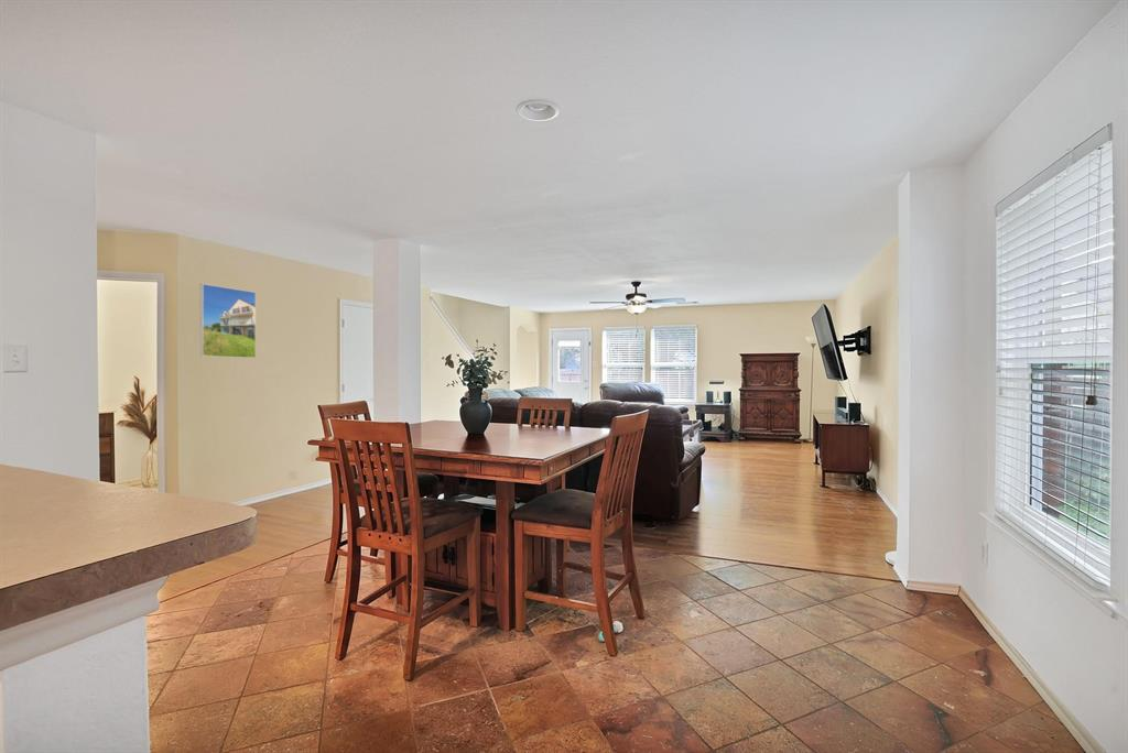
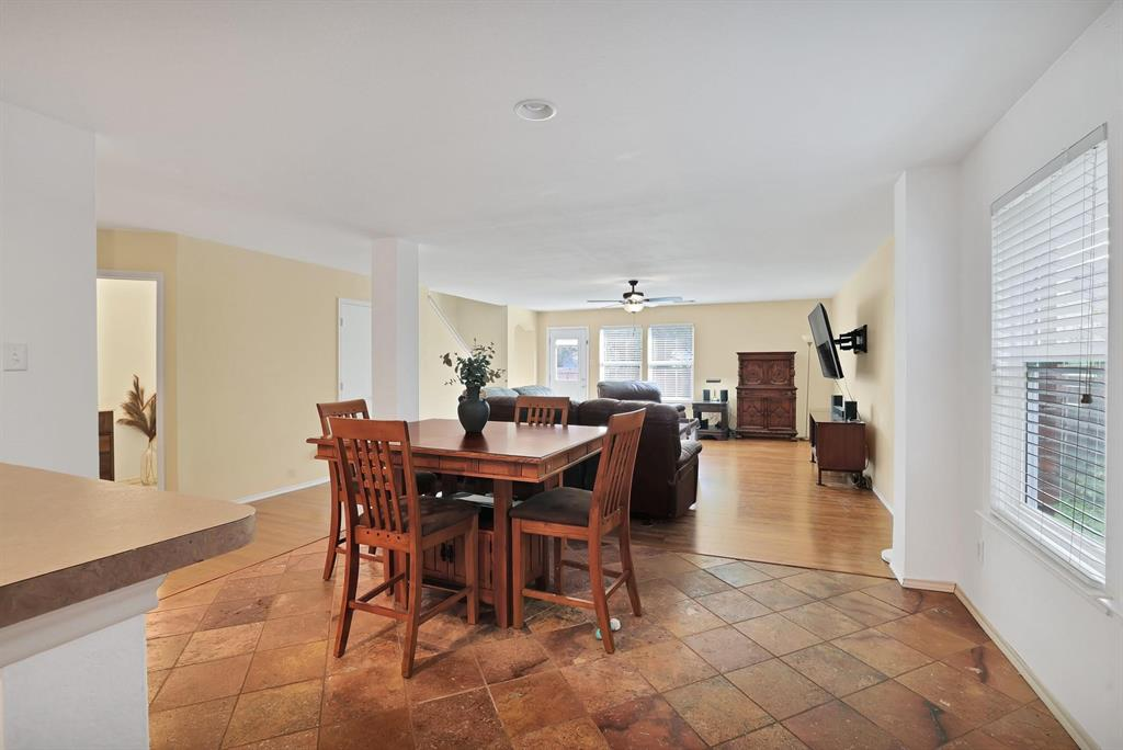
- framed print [199,283,257,359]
